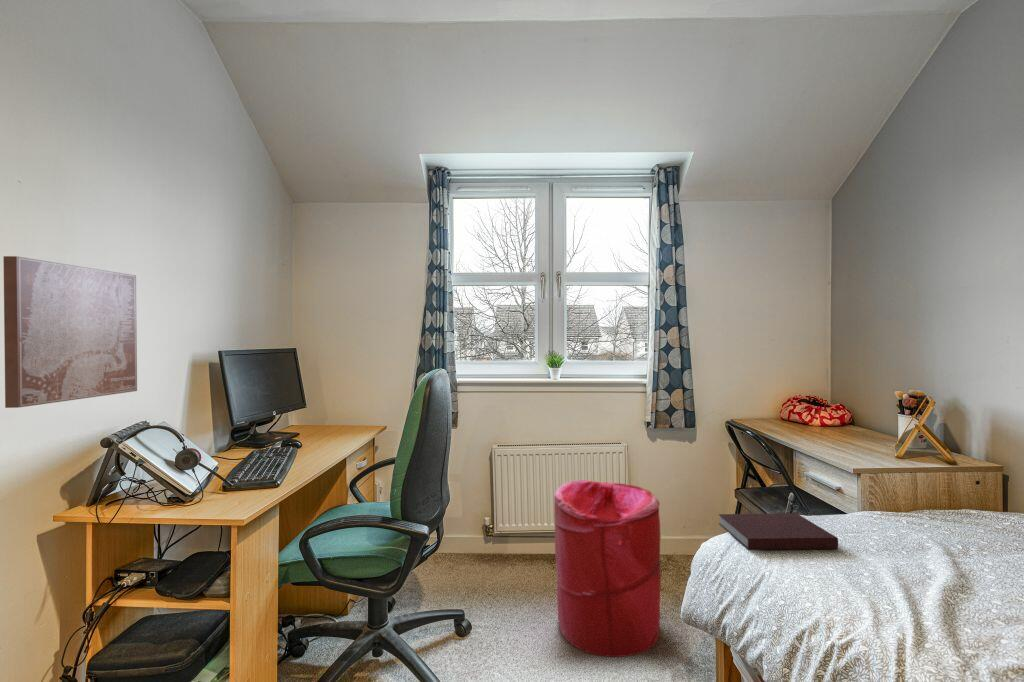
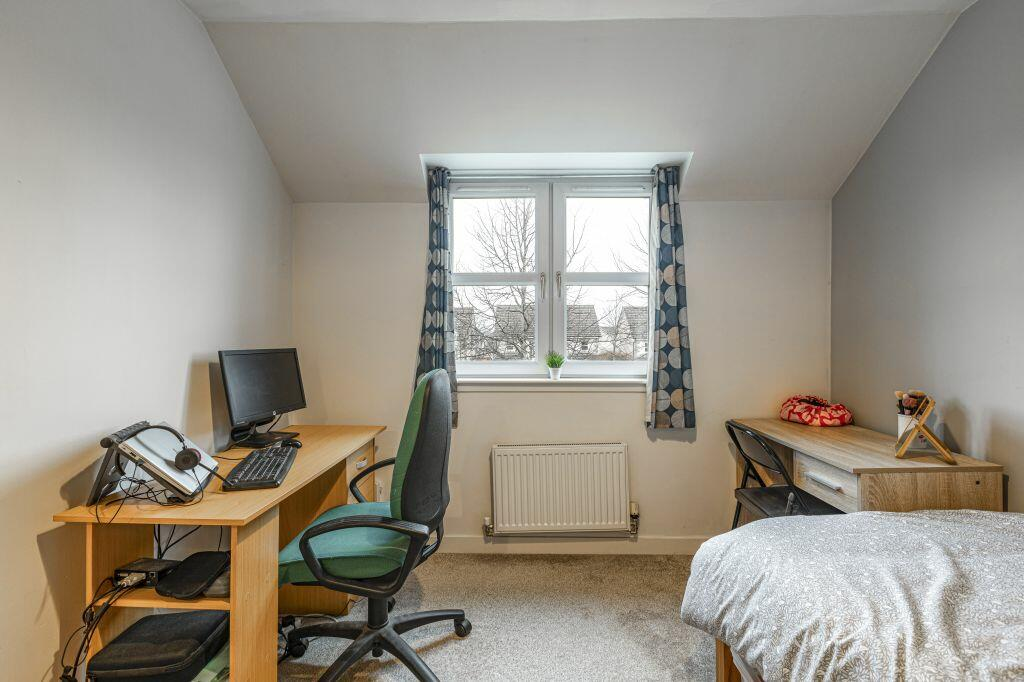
- wall art [2,255,138,409]
- laundry hamper [553,479,662,658]
- notebook [717,512,839,551]
